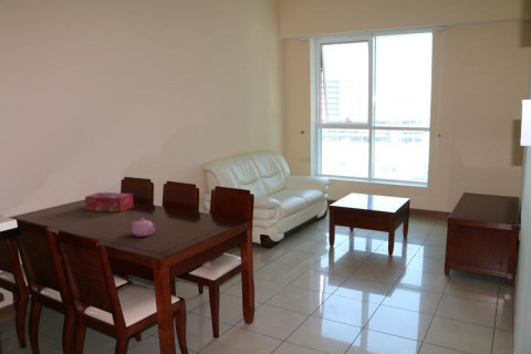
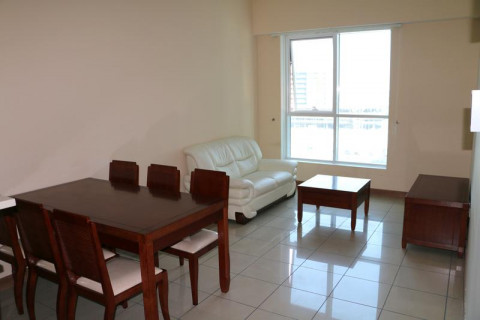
- tissue box [84,191,135,212]
- teapot [131,217,157,238]
